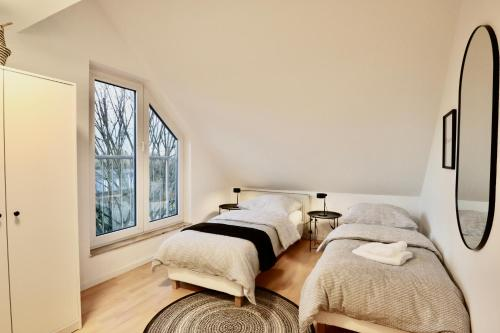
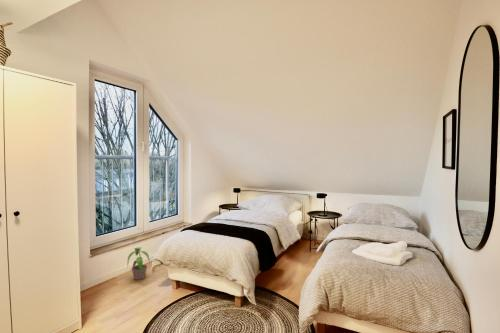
+ potted plant [126,246,151,281]
